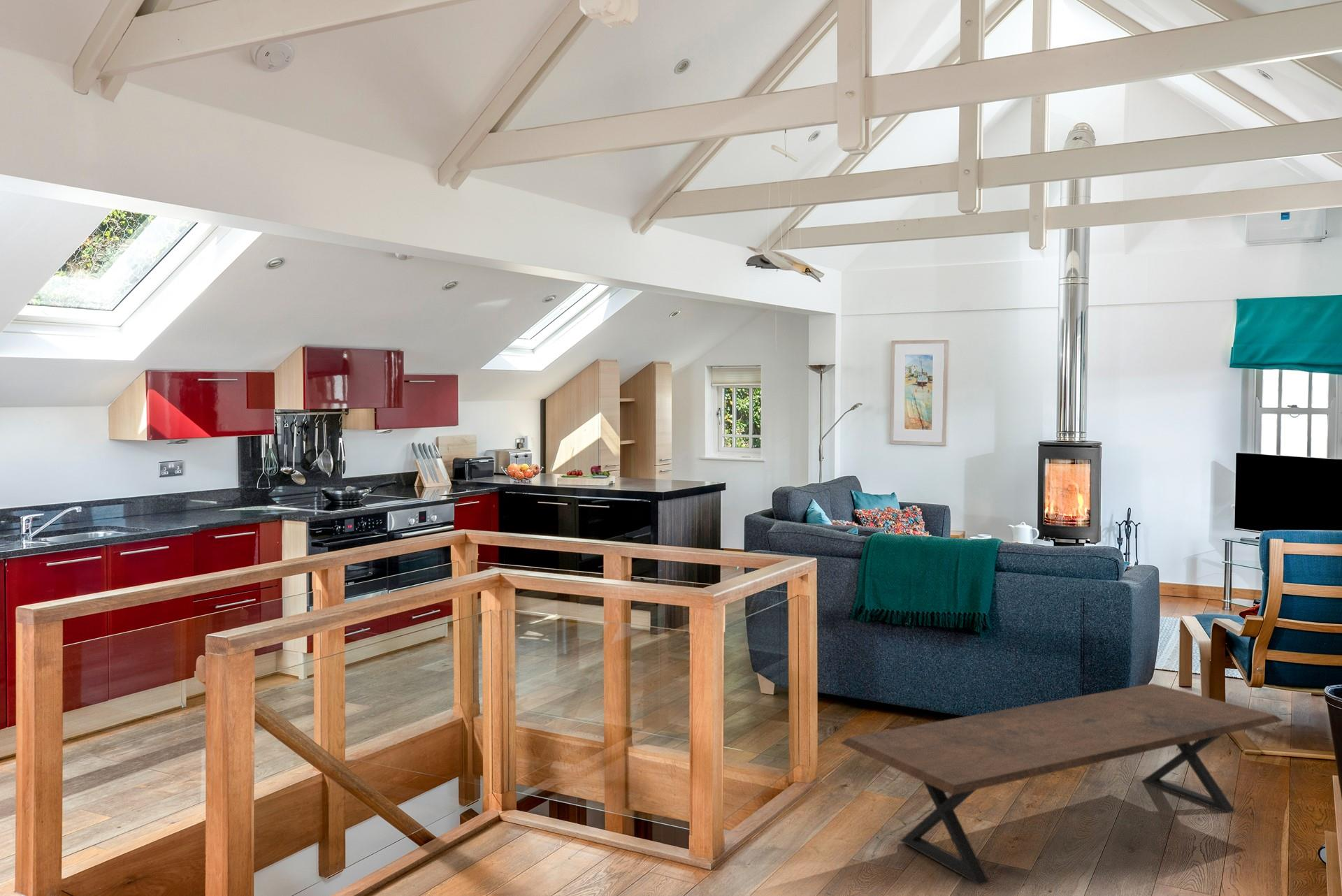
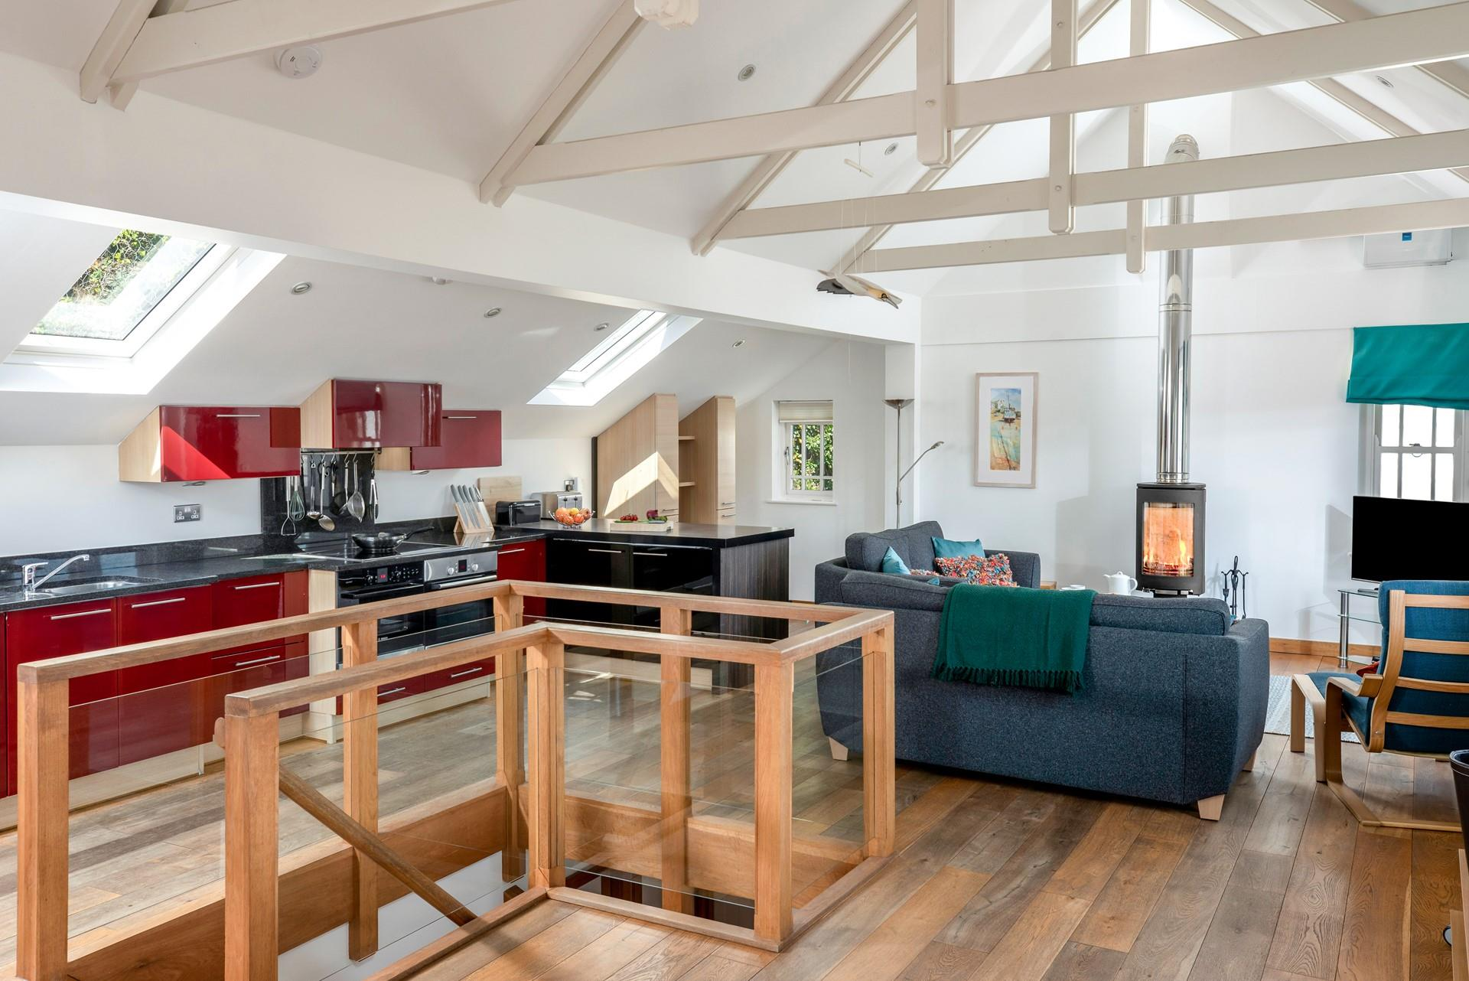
- coffee table [840,683,1284,886]
